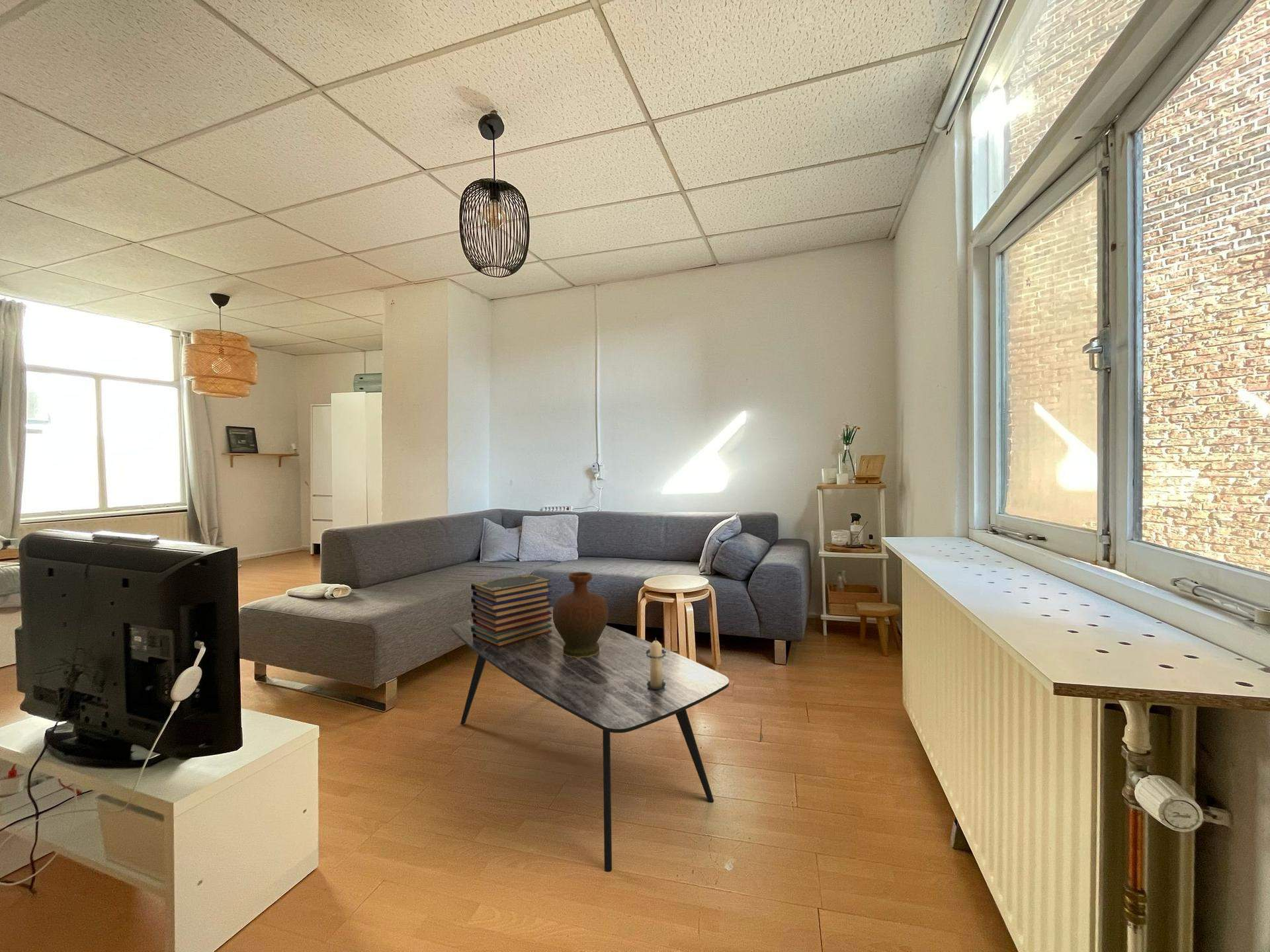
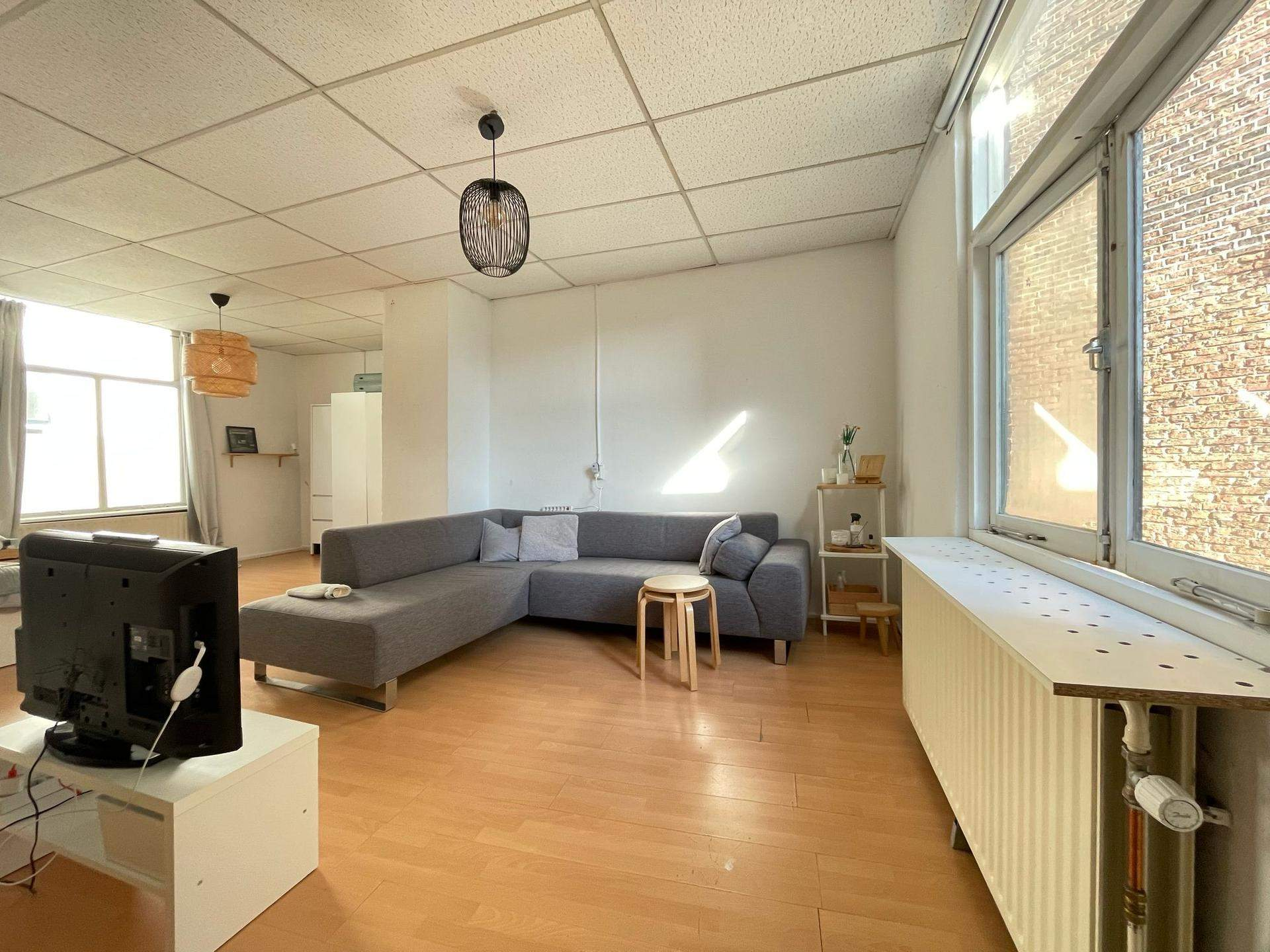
- book stack [470,573,553,649]
- coffee table [450,606,730,873]
- decorative vase [553,571,610,658]
- candle [646,637,667,690]
